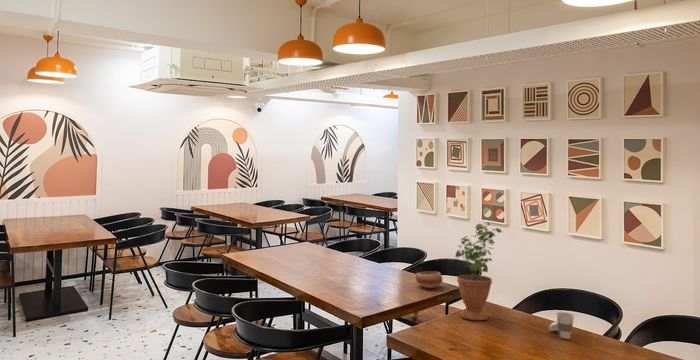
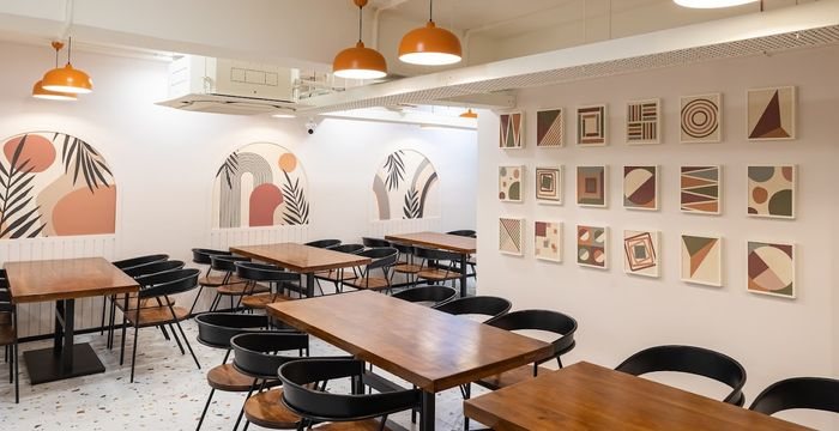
- cup [548,311,576,340]
- potted plant [455,219,503,321]
- bowl [415,271,444,289]
